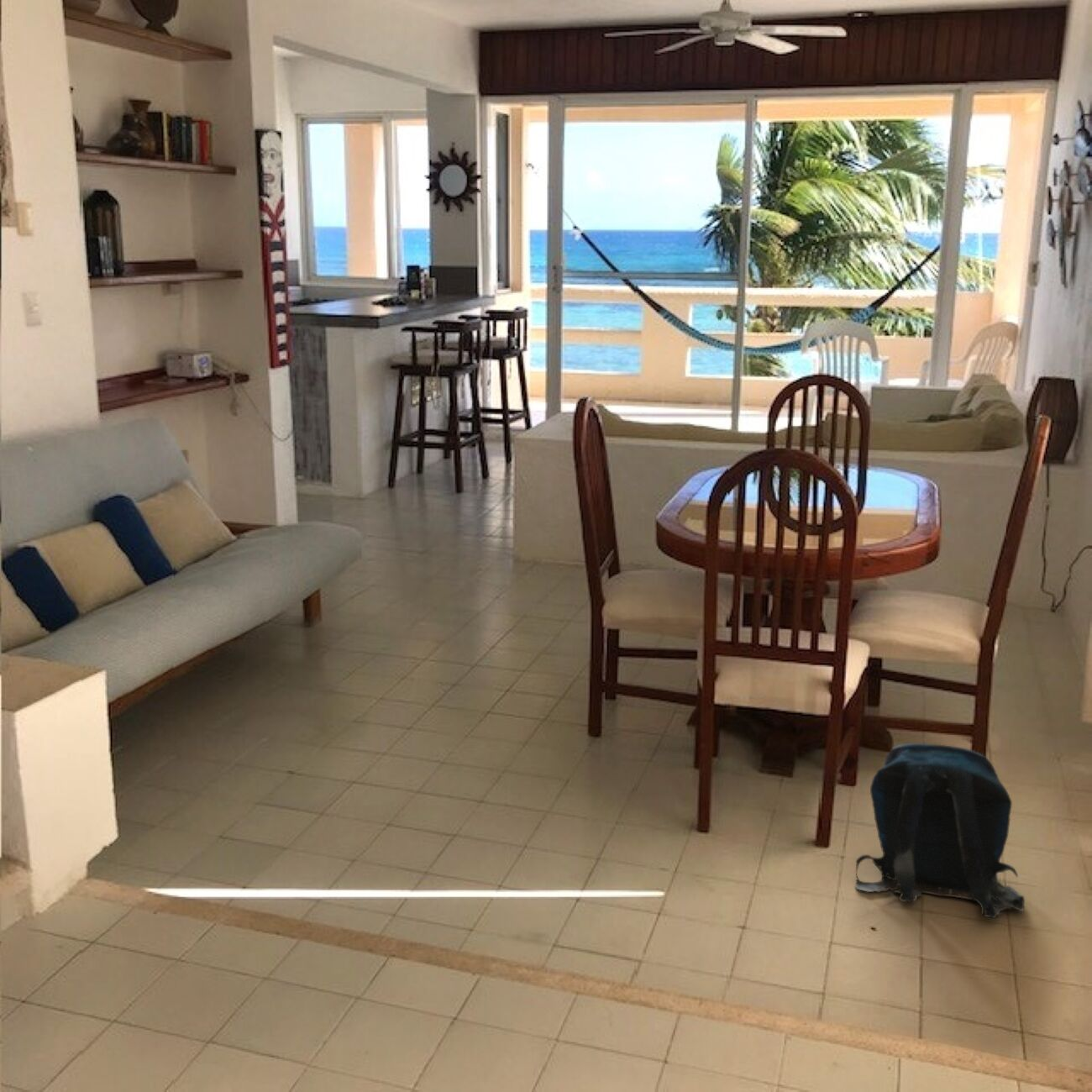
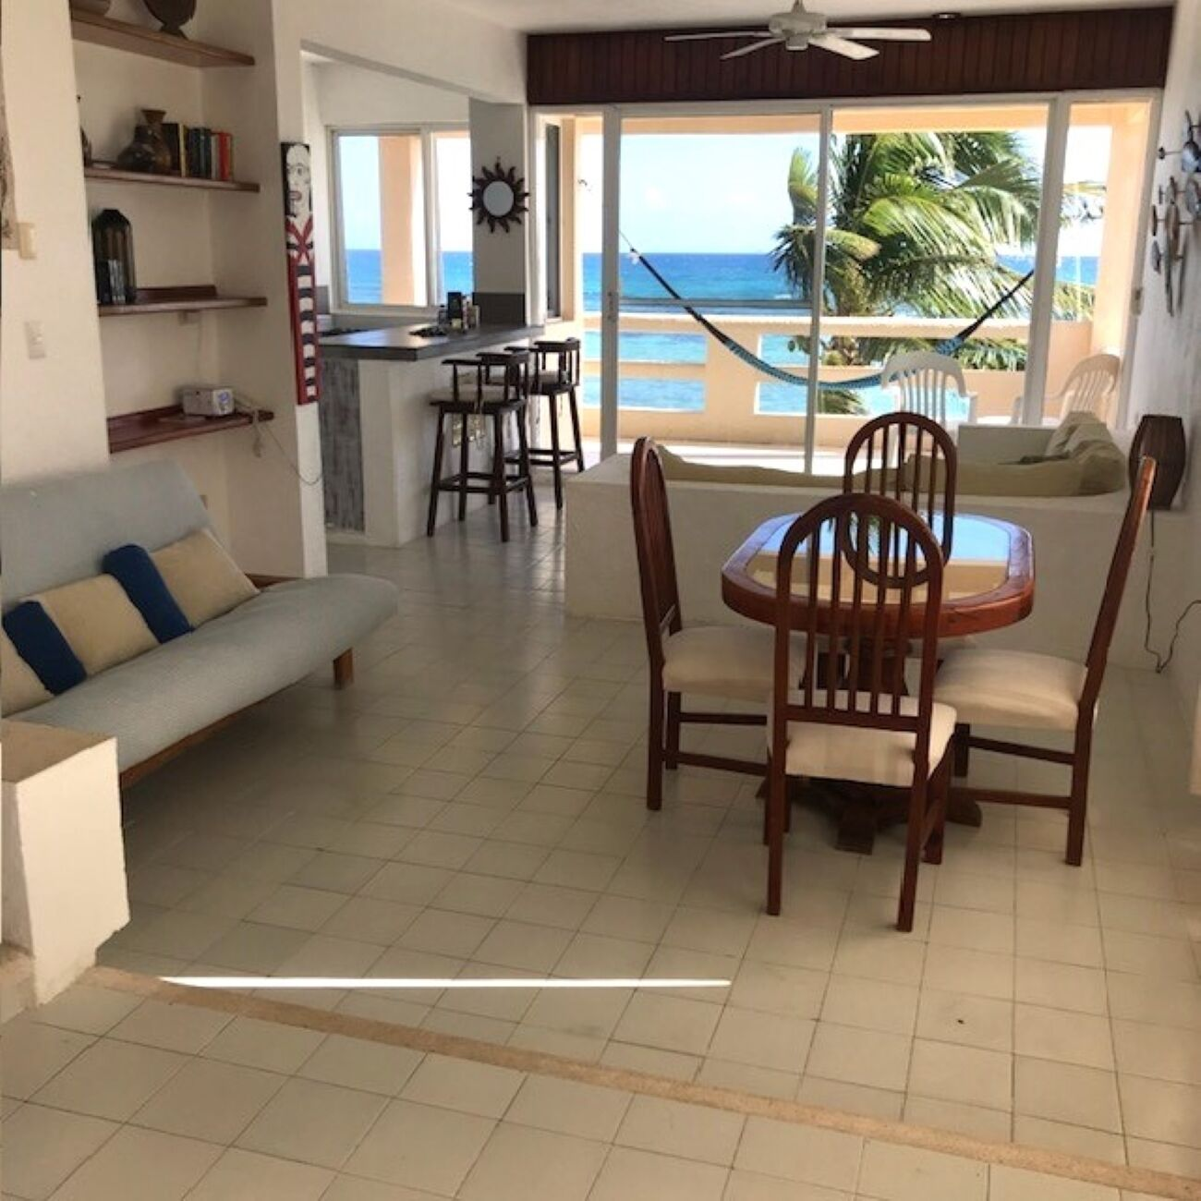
- backpack [854,743,1026,919]
